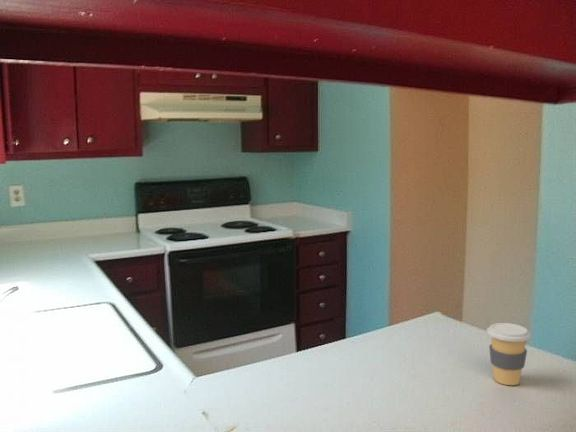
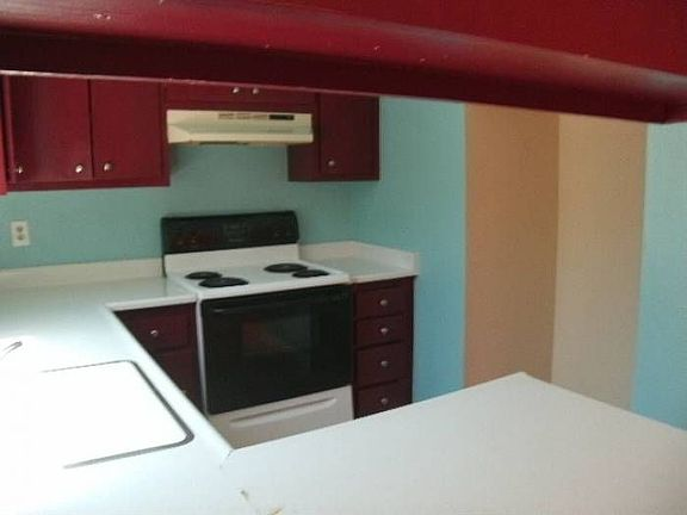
- coffee cup [486,322,532,386]
